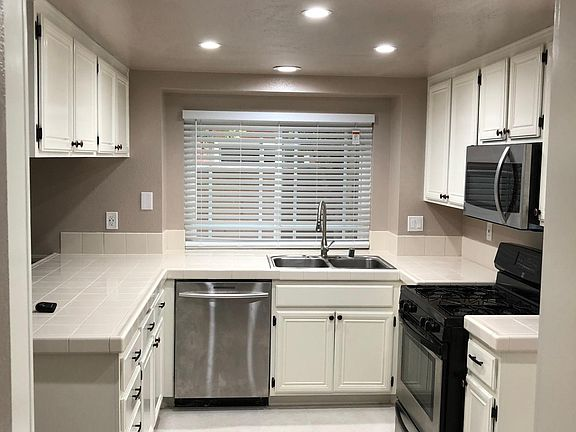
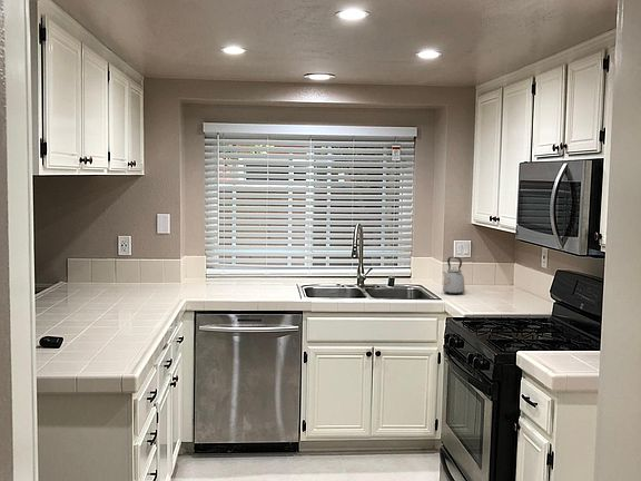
+ kettle [442,256,466,295]
